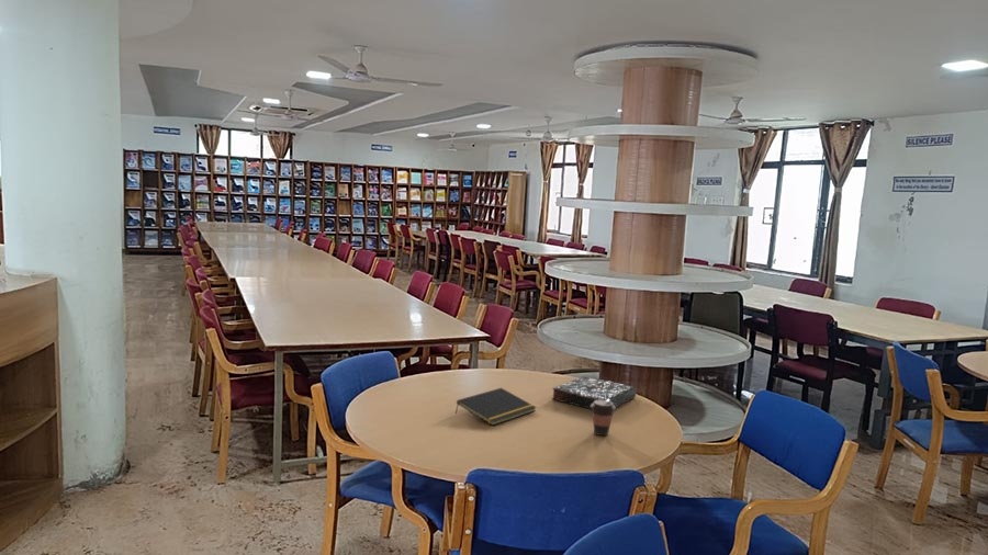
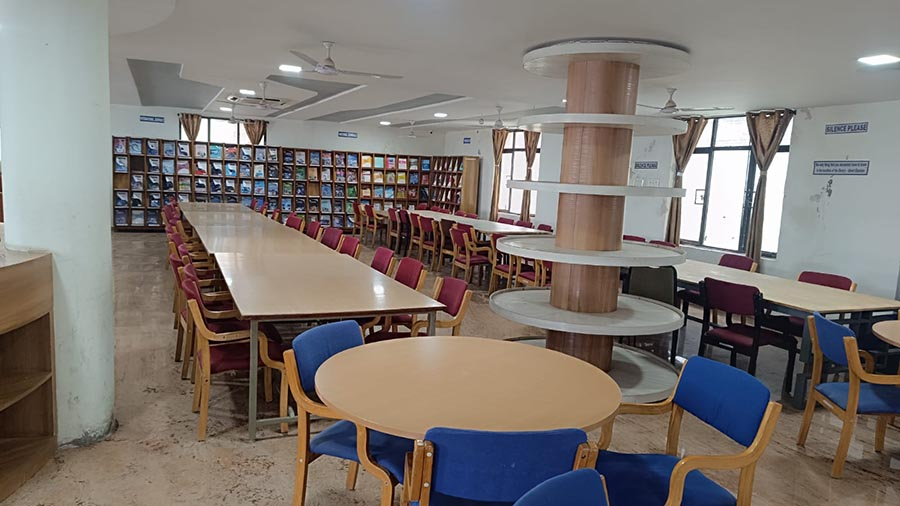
- coffee cup [591,400,617,437]
- book [551,375,638,410]
- notepad [454,387,538,427]
